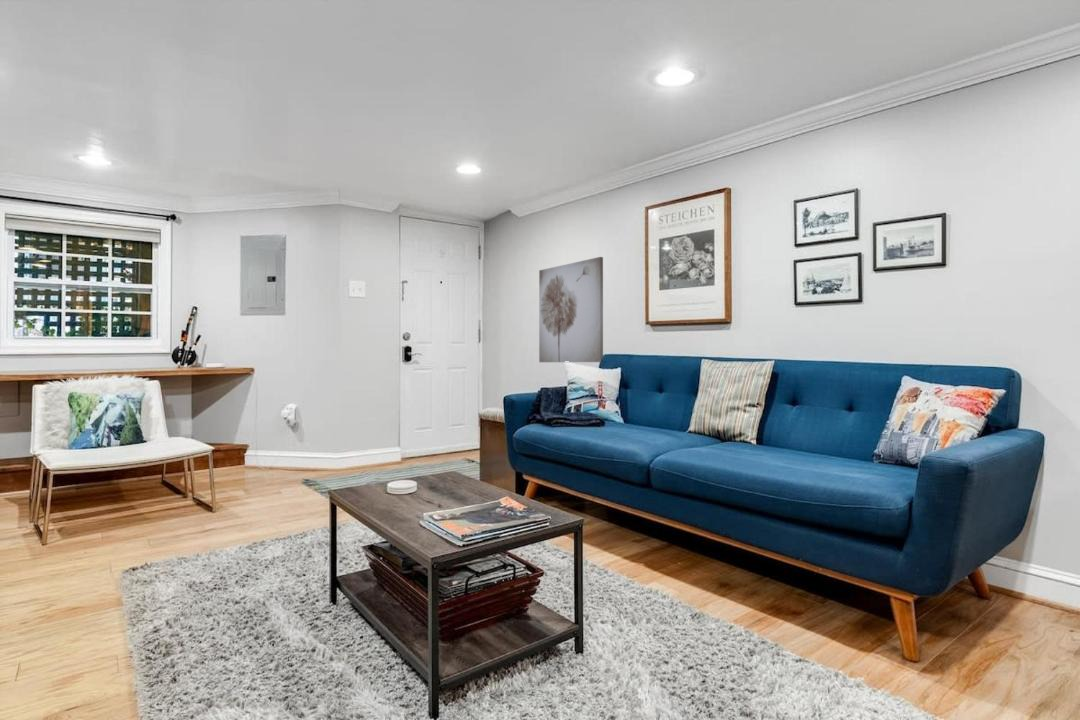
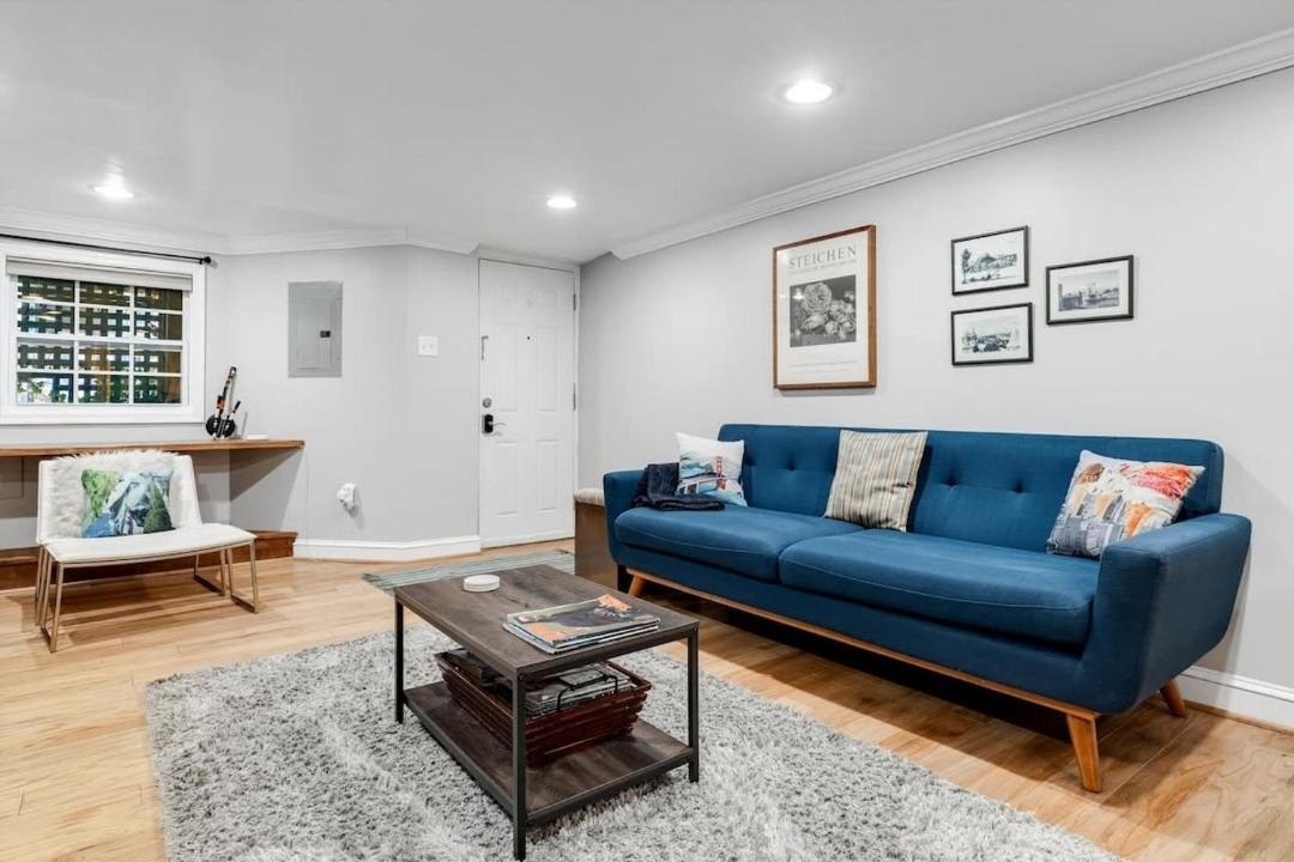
- wall art [538,256,604,363]
